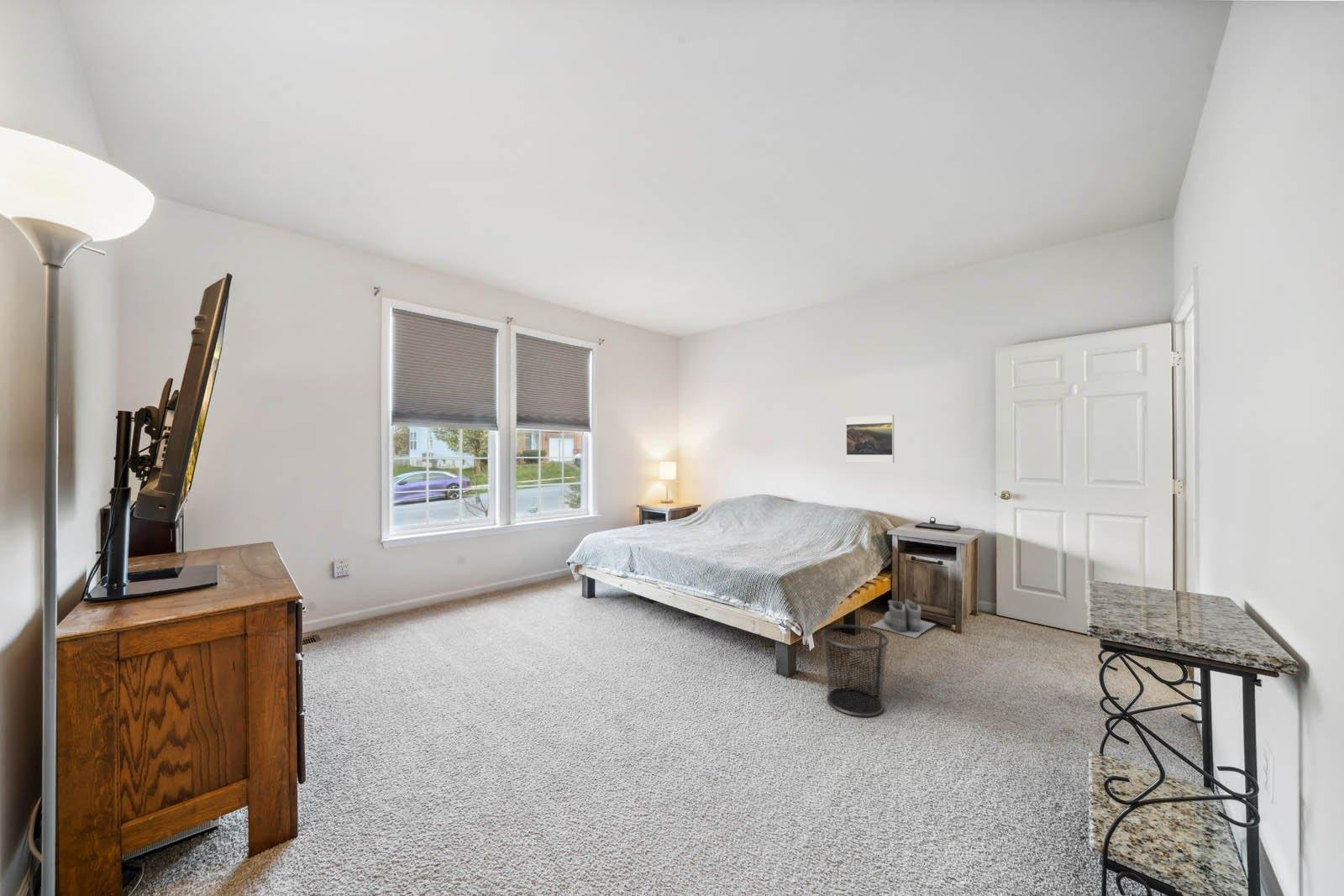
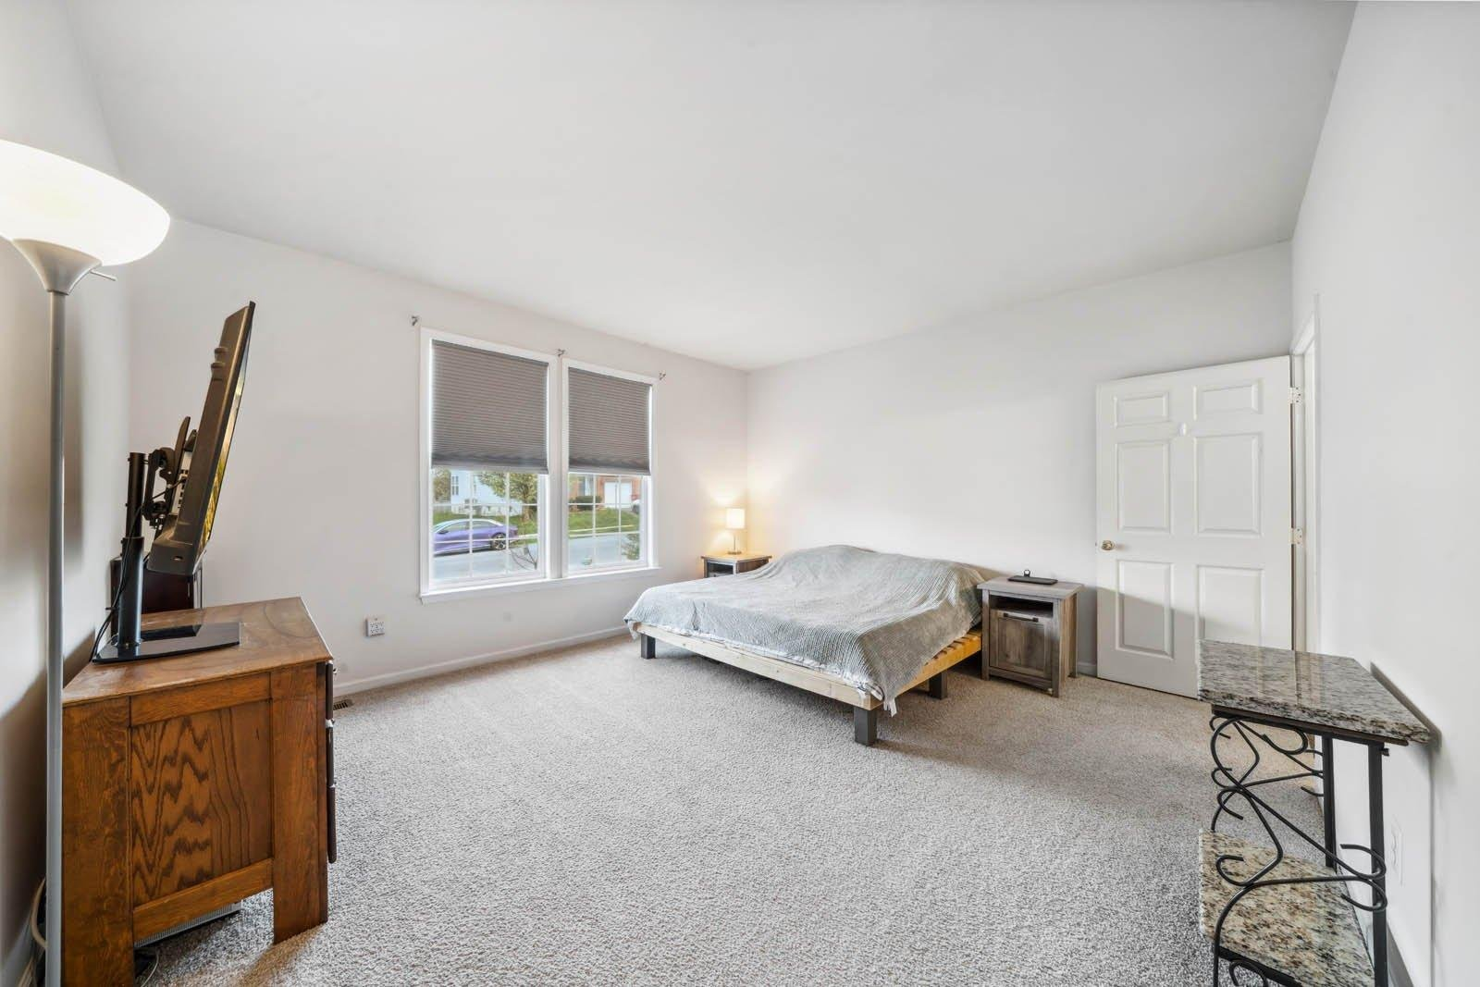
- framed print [845,414,895,464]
- waste bin [821,624,890,717]
- boots [870,598,937,639]
